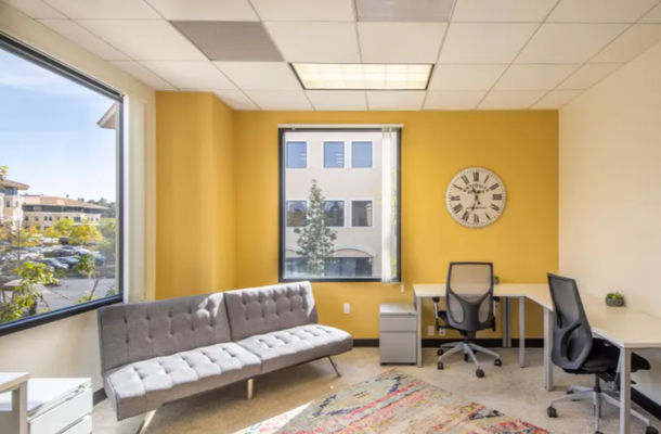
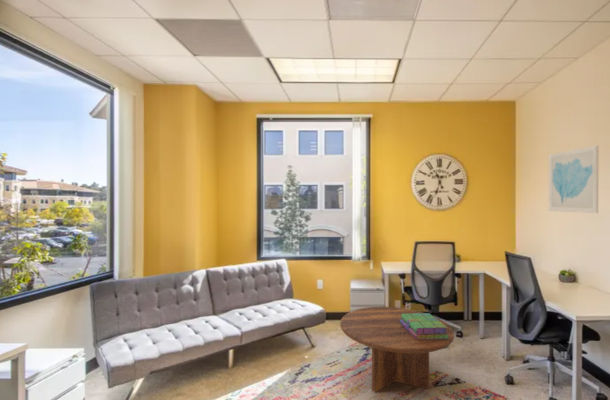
+ wall art [548,144,599,214]
+ coffee table [339,306,455,393]
+ stack of books [400,312,449,340]
